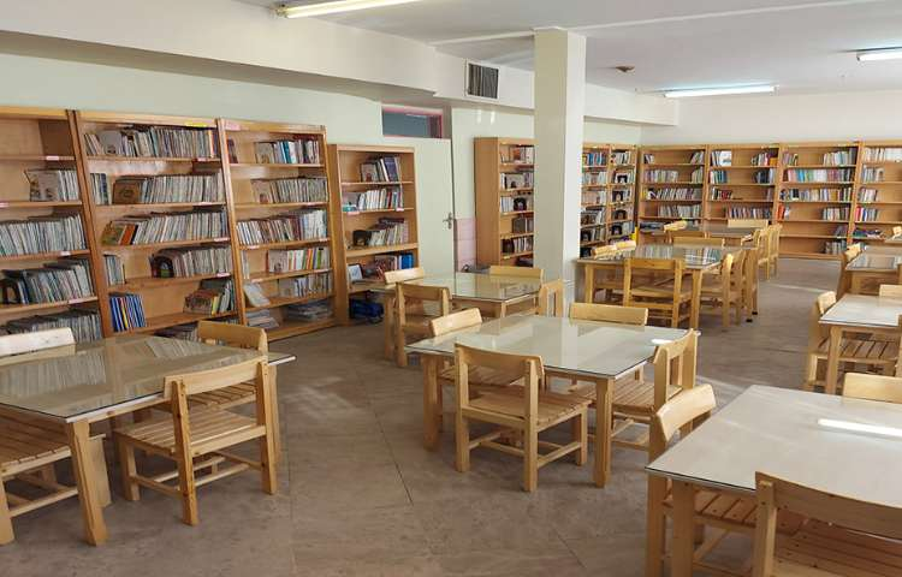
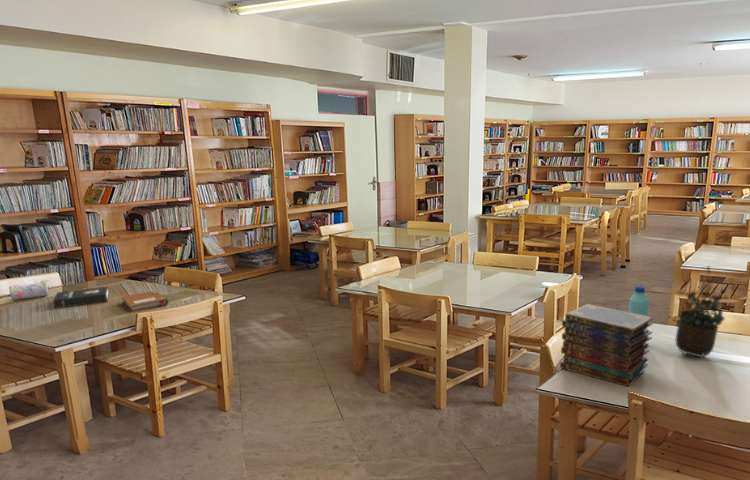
+ potted plant [673,265,735,359]
+ pencil case [8,280,50,301]
+ notebook [120,290,169,313]
+ water bottle [628,285,650,329]
+ booklet [52,286,109,309]
+ book stack [559,303,654,387]
